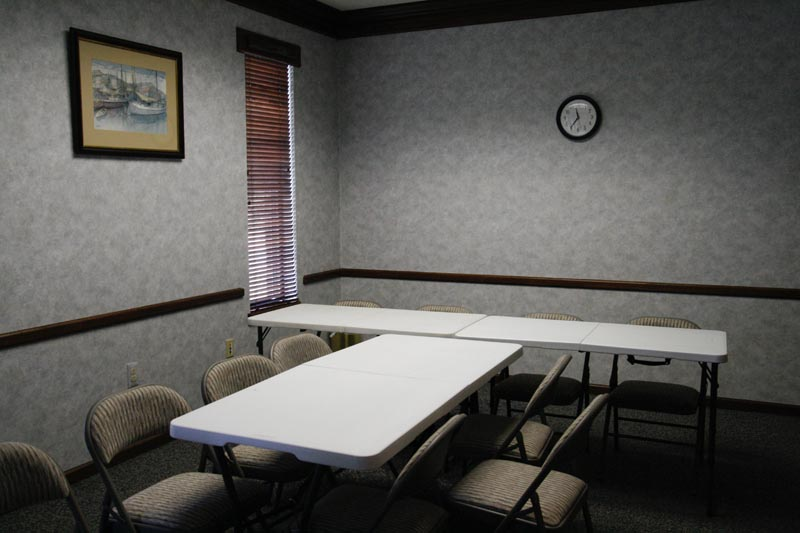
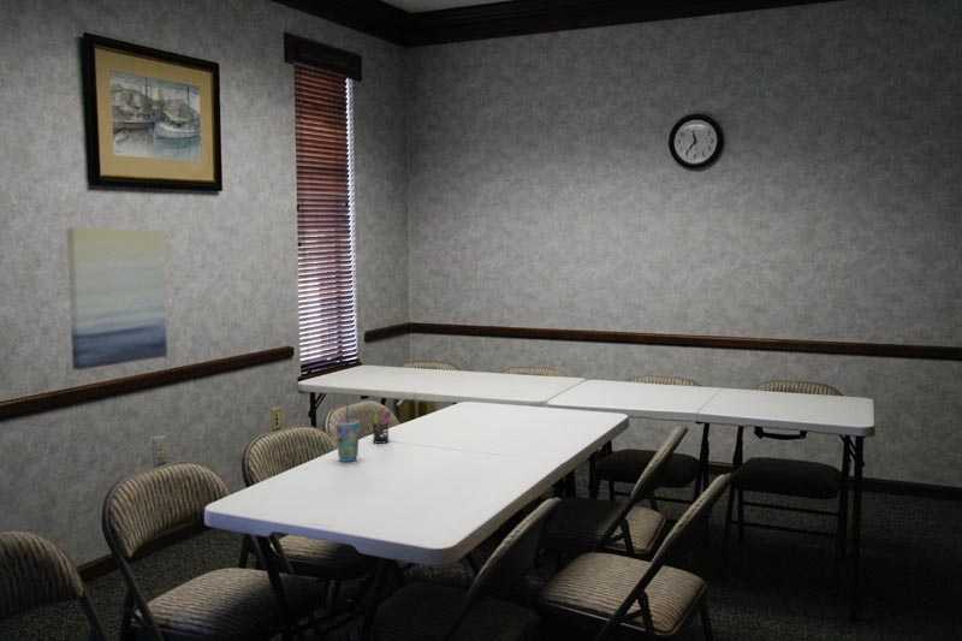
+ pen holder [368,406,392,445]
+ wall art [65,227,168,372]
+ cup [334,402,361,463]
